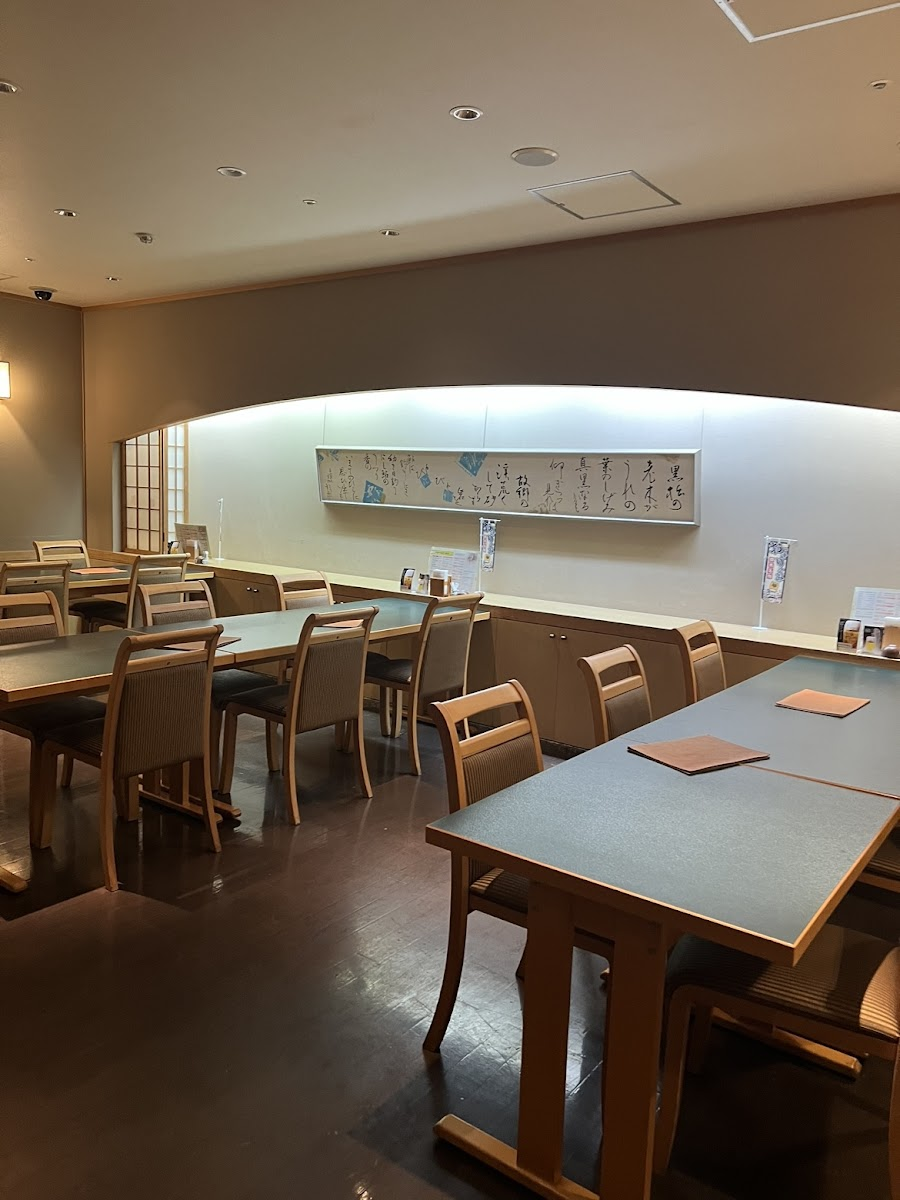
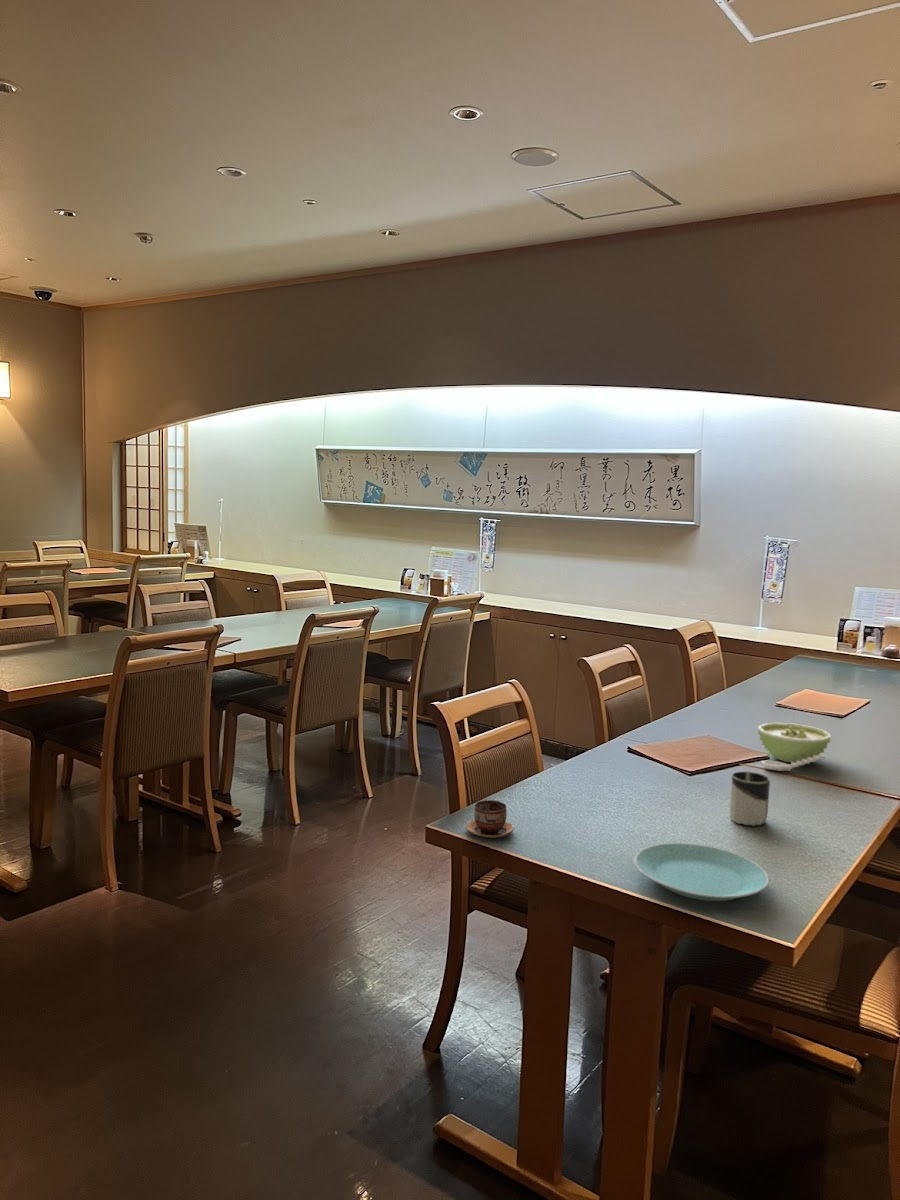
+ frying pan [757,722,831,772]
+ plate [634,842,770,902]
+ cup [729,771,771,827]
+ cup [465,799,515,839]
